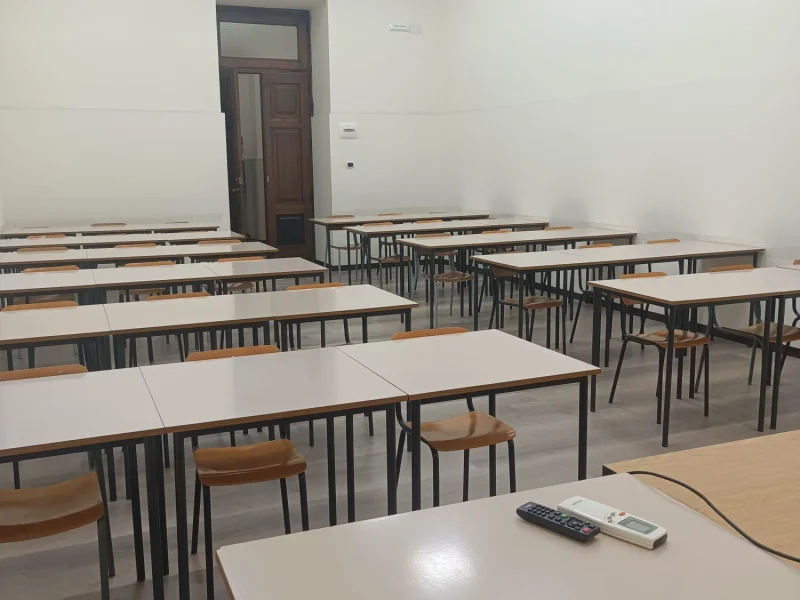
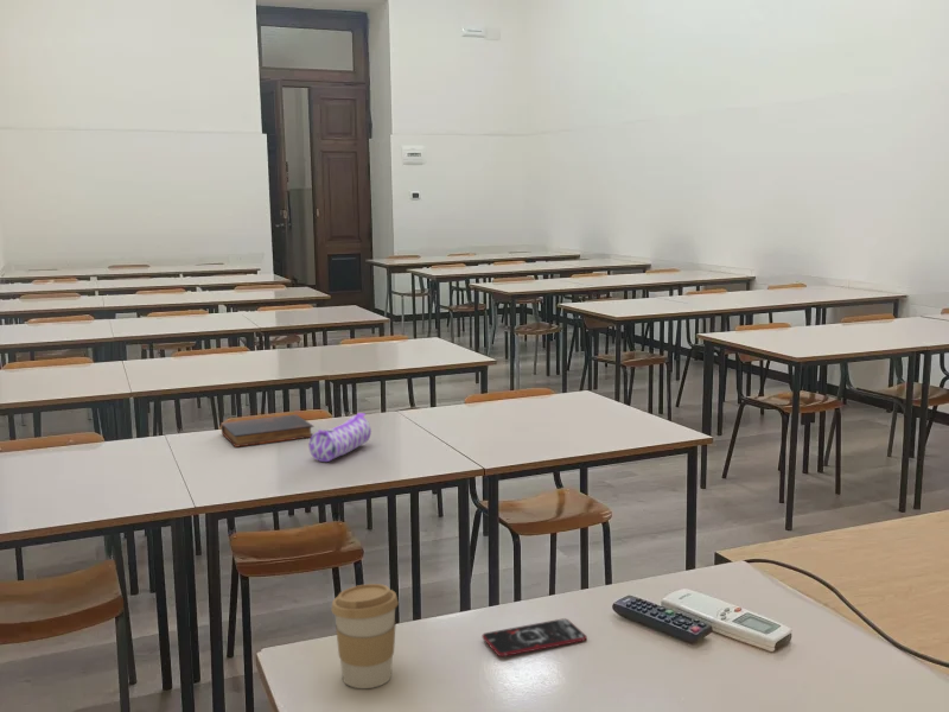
+ book [219,413,314,449]
+ smartphone [480,617,588,657]
+ pencil case [308,412,372,463]
+ coffee cup [330,583,400,689]
